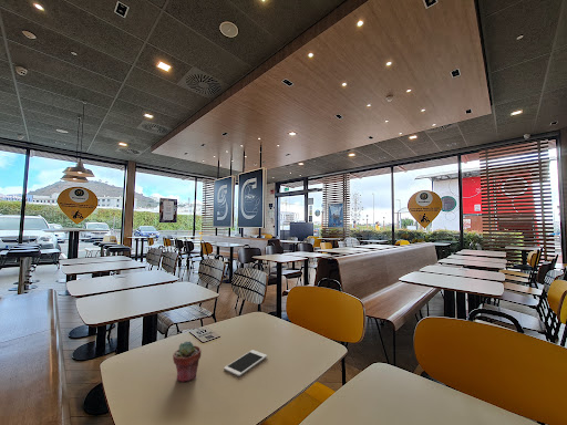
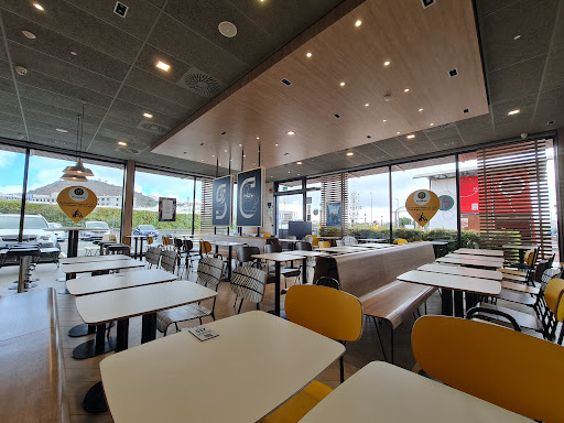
- cell phone [223,349,268,377]
- potted succulent [172,340,203,383]
